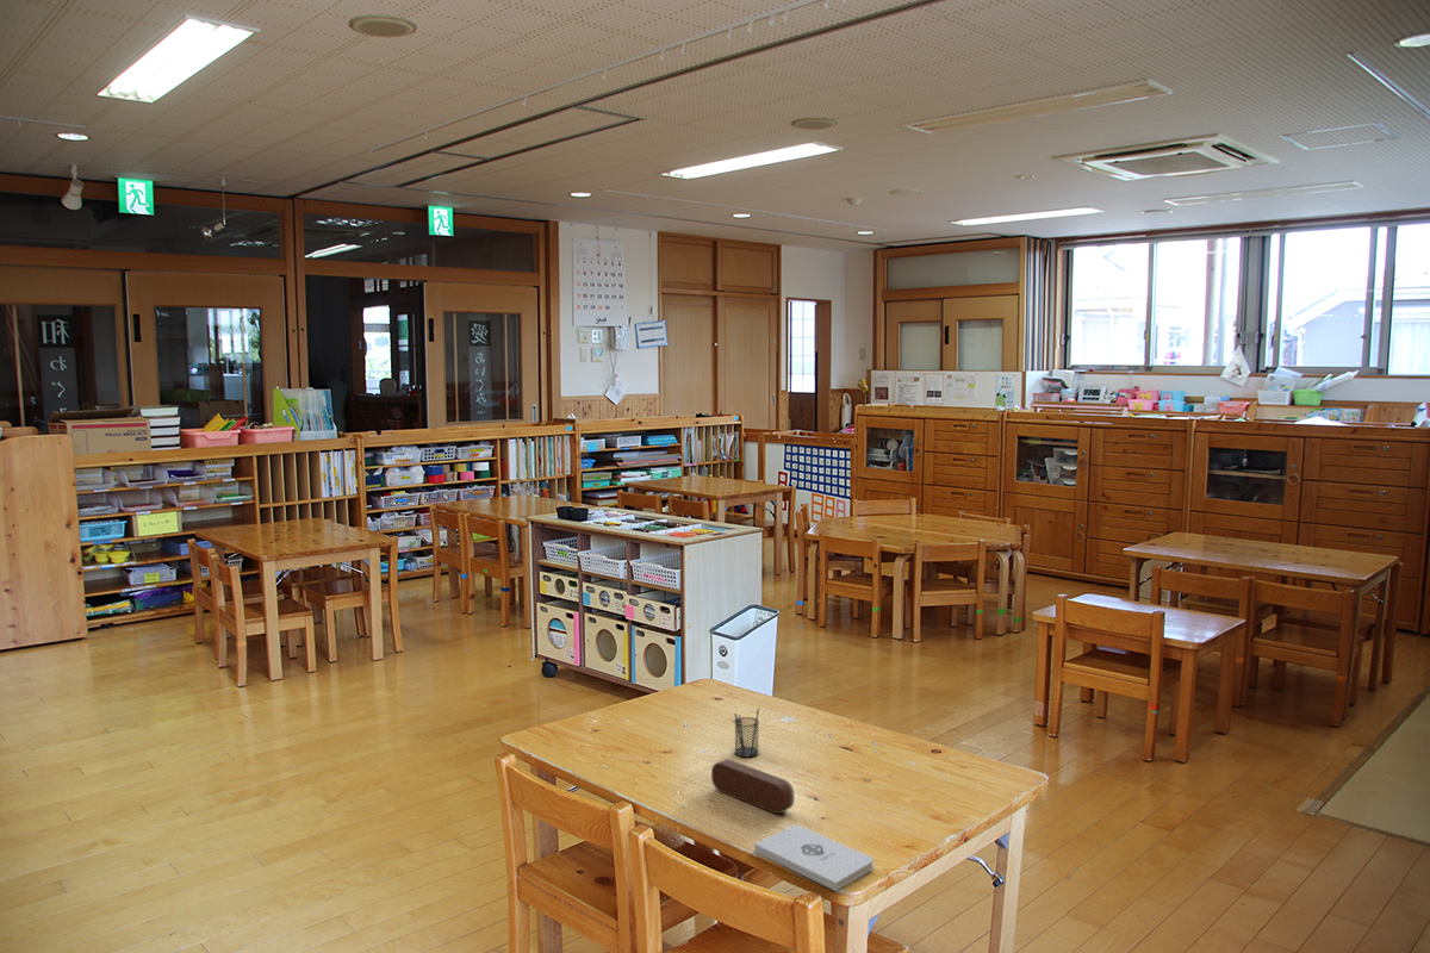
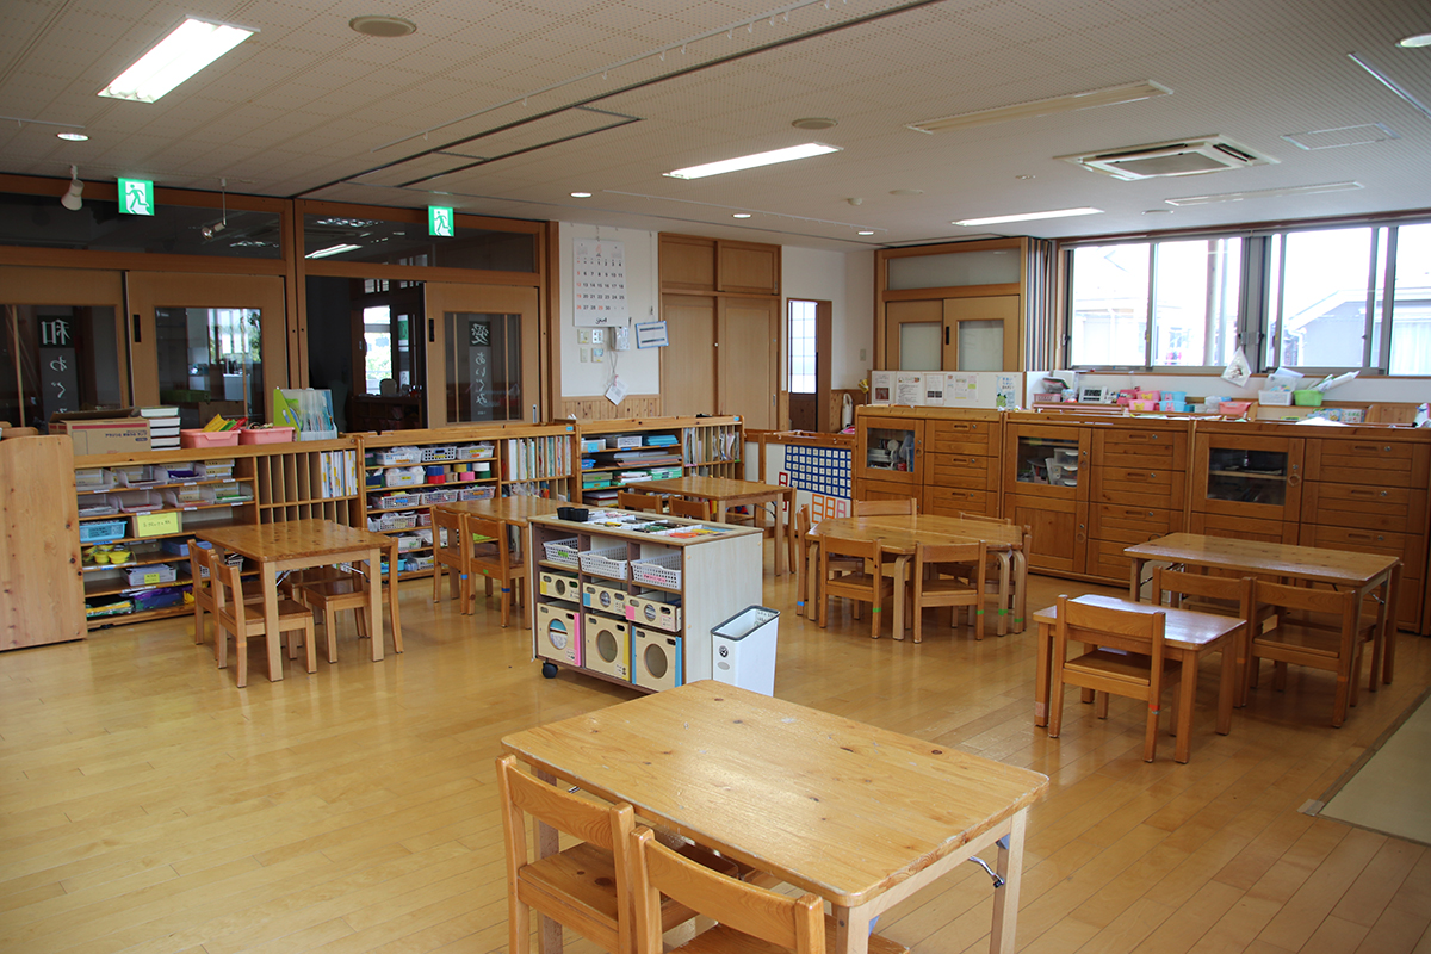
- notepad [753,824,875,892]
- pencil case [710,758,796,815]
- pencil holder [733,705,760,758]
